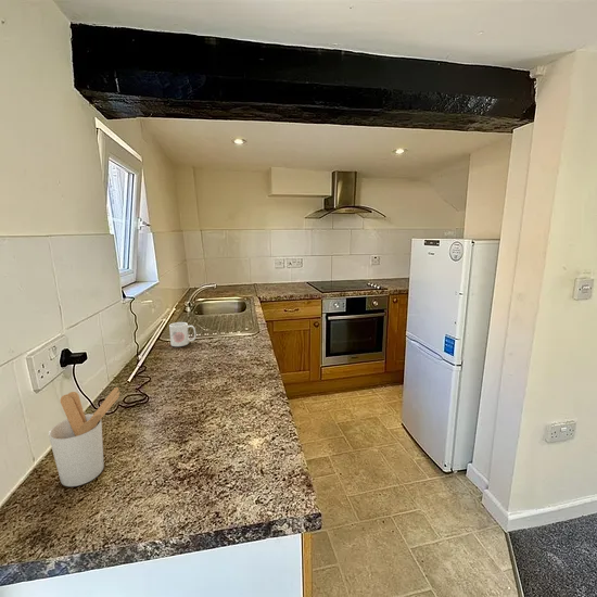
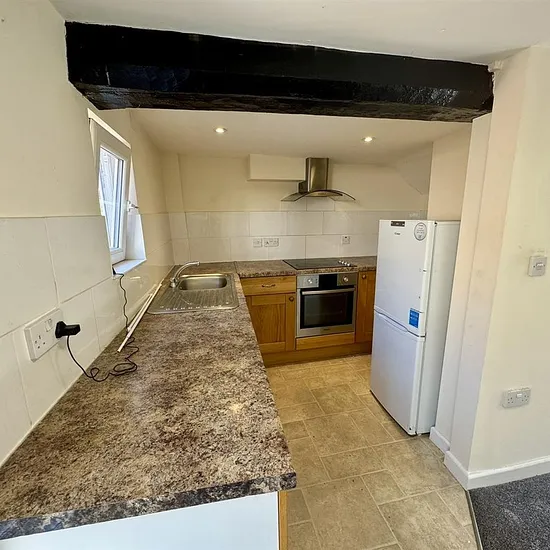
- mug [168,321,196,347]
- utensil holder [48,386,120,487]
